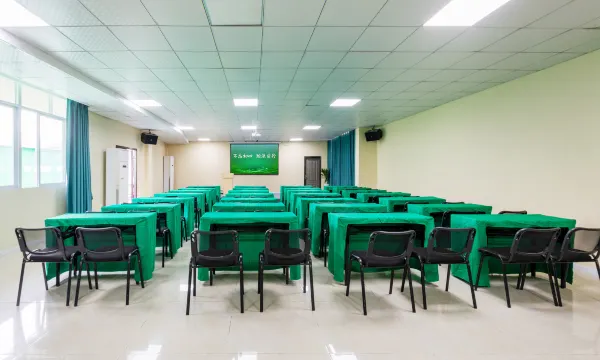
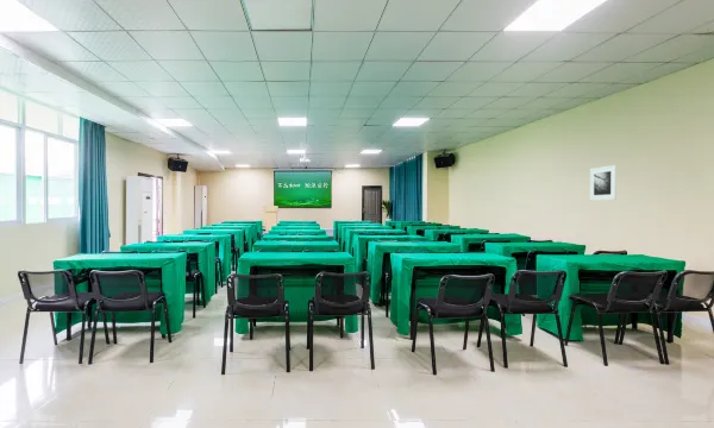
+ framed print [589,164,618,202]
